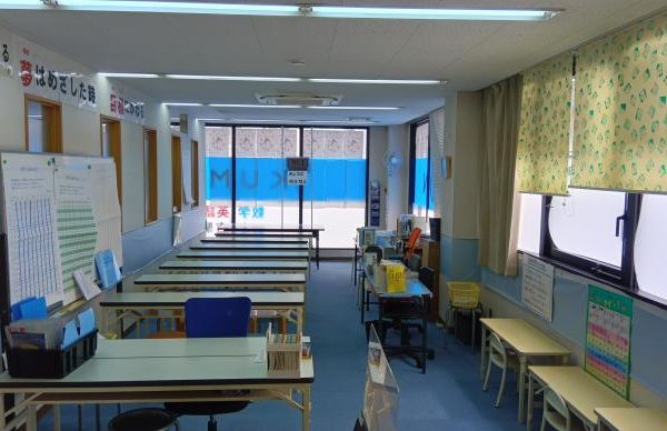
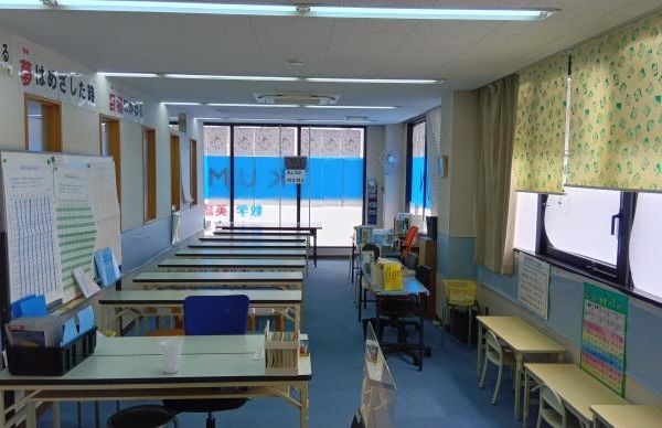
+ cup [159,339,183,374]
